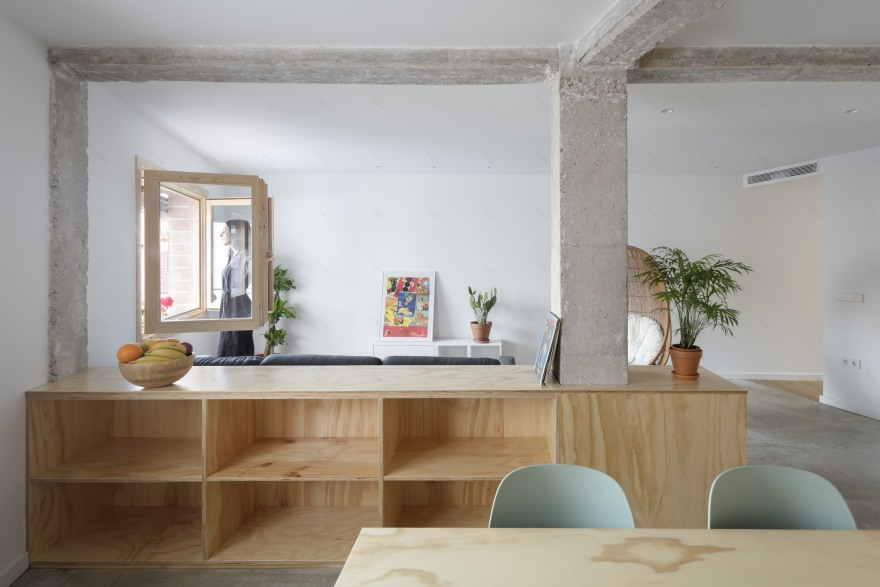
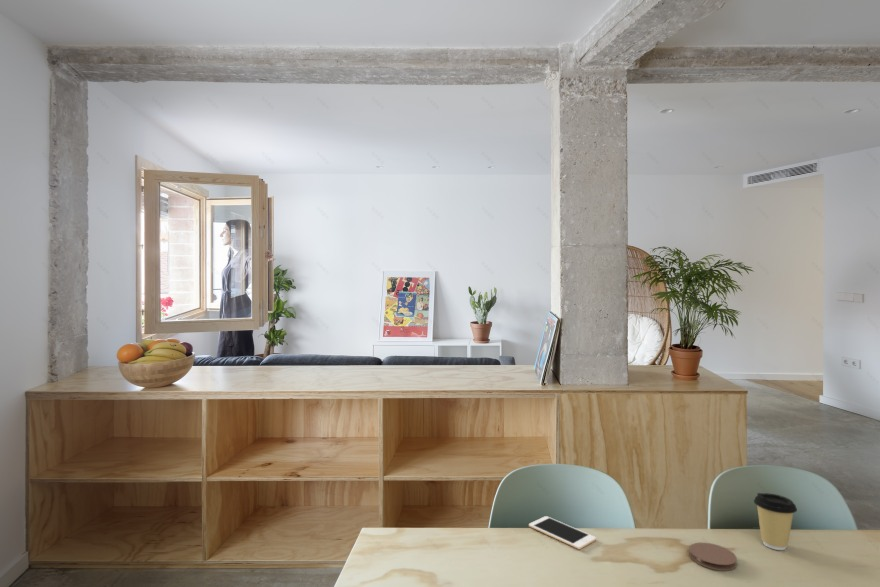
+ coffee cup [753,492,798,551]
+ coaster [688,542,738,572]
+ cell phone [528,515,597,550]
